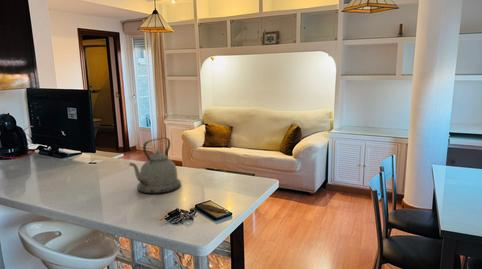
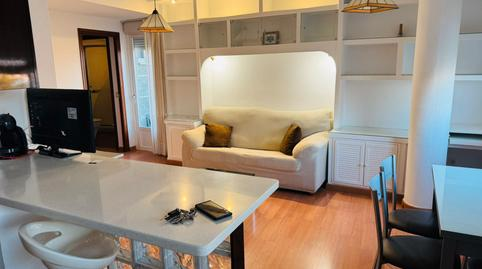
- kettle [129,137,182,194]
